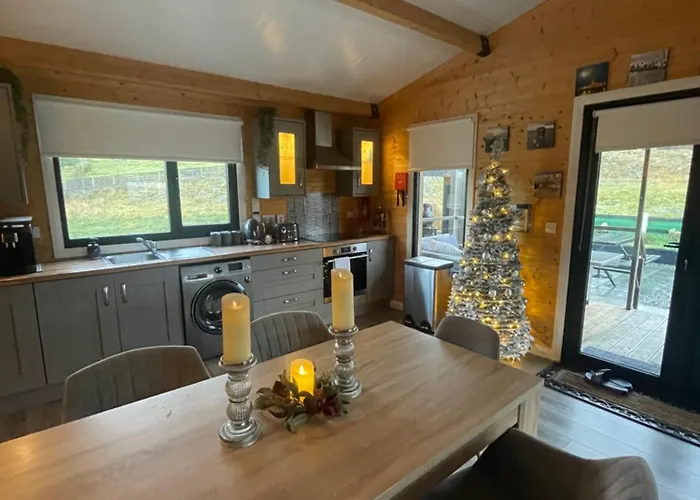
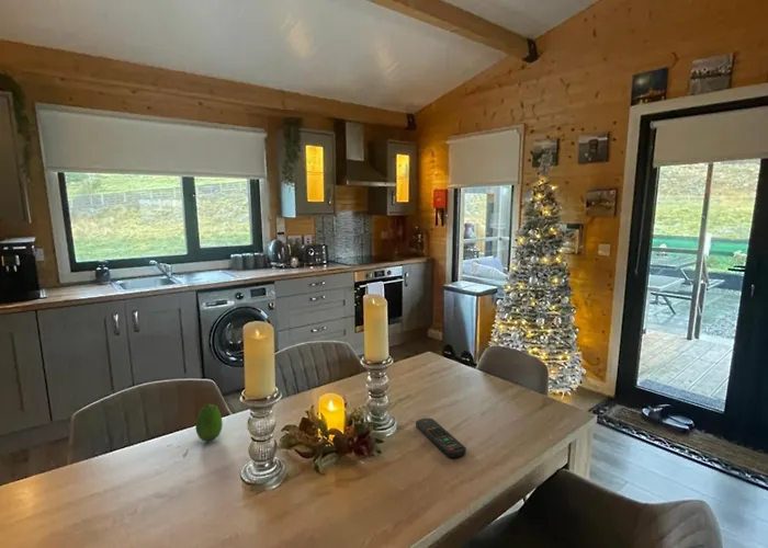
+ fruit [194,403,224,443]
+ remote control [415,418,467,458]
